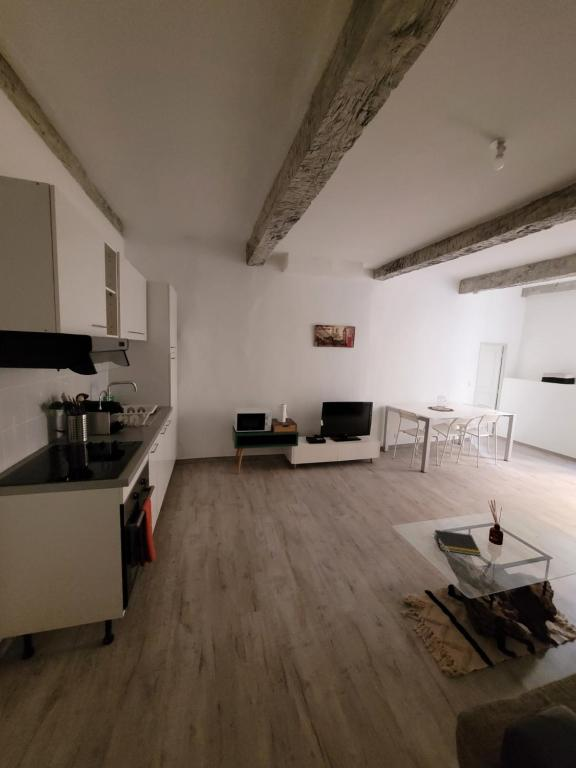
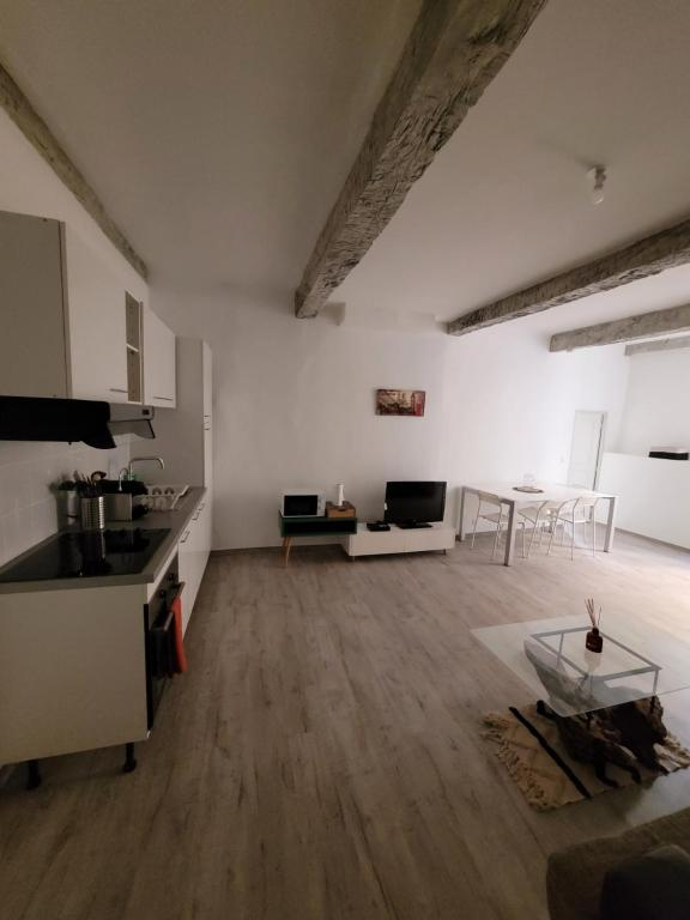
- notepad [433,529,482,557]
